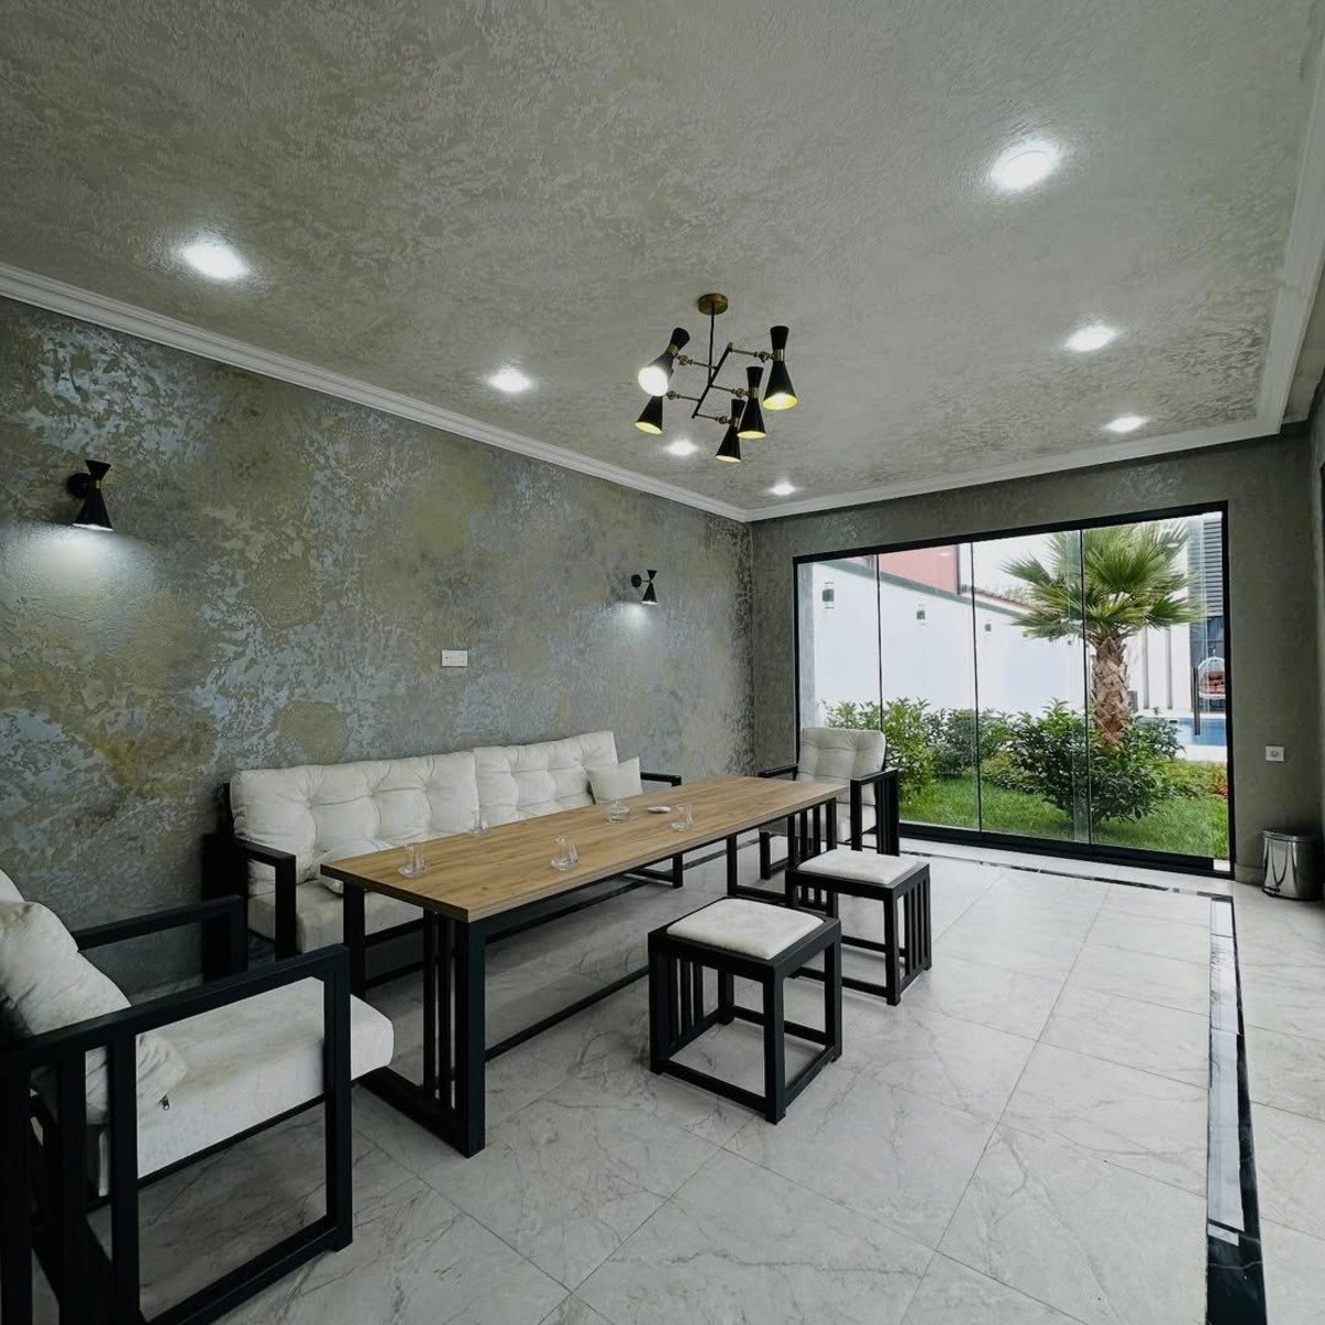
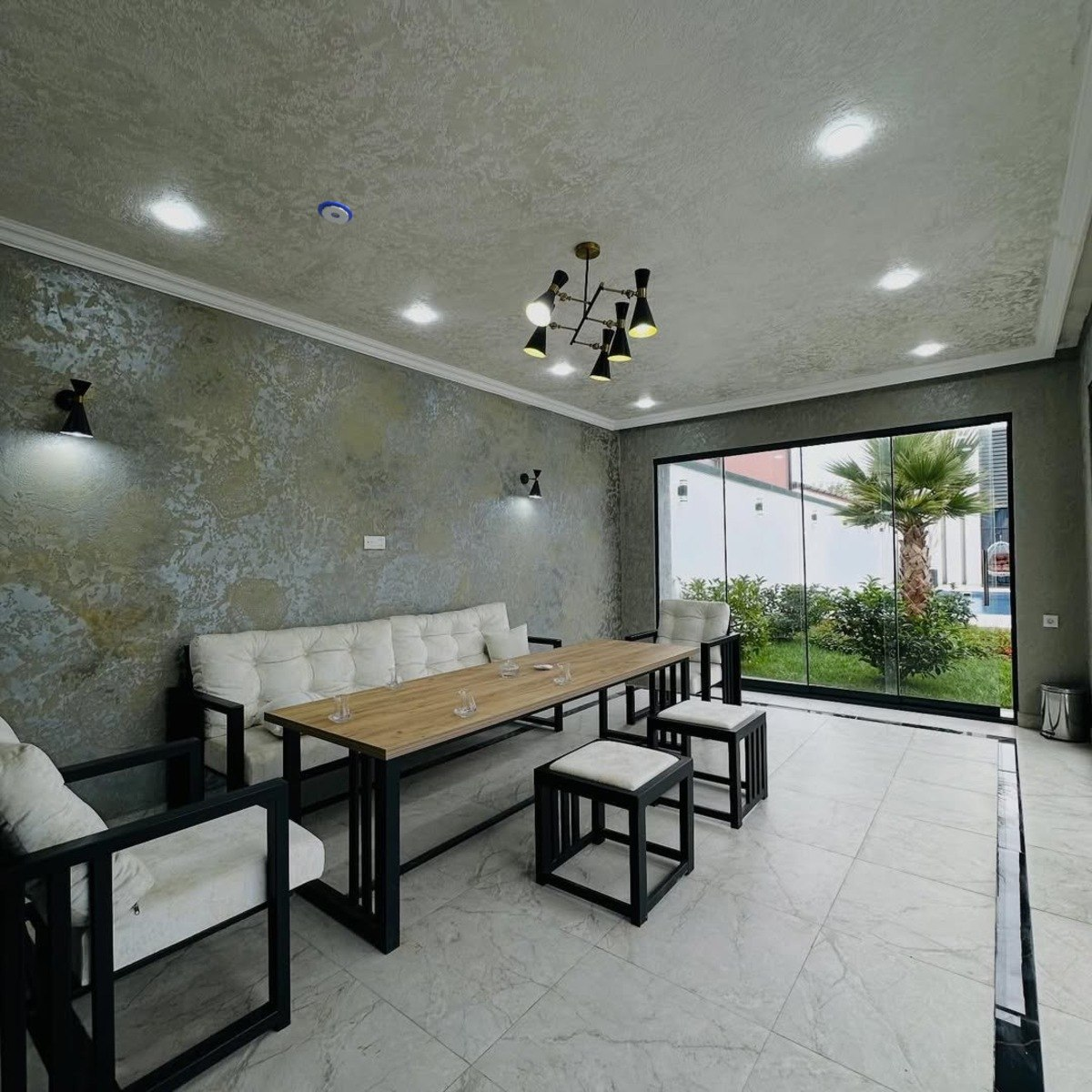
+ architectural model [317,200,354,224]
